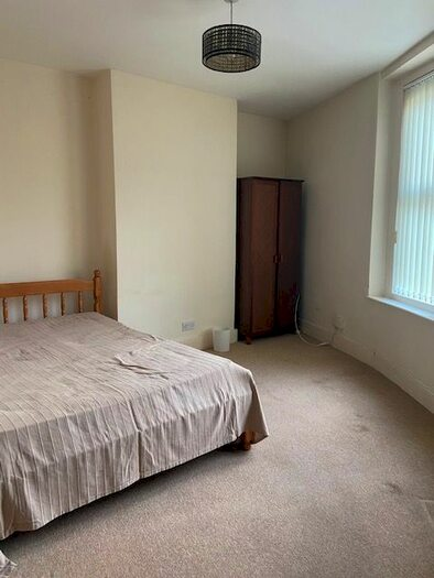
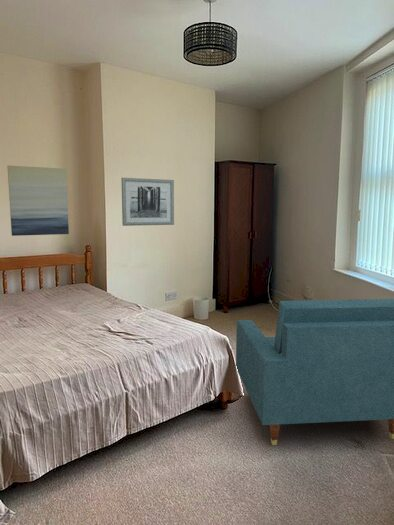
+ wall art [120,177,175,227]
+ wall art [6,164,70,237]
+ armchair [235,298,394,446]
